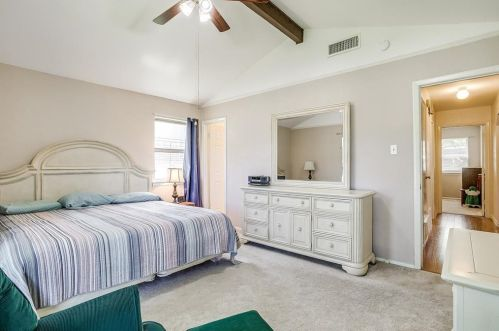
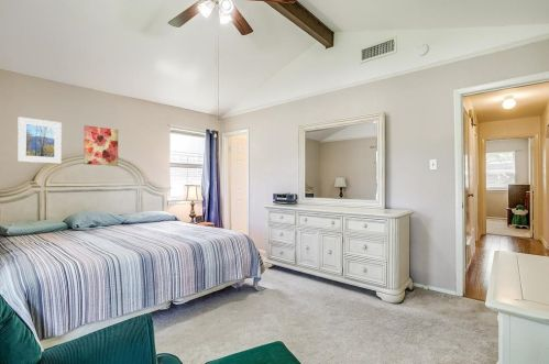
+ wall art [83,124,119,167]
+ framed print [17,117,63,164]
